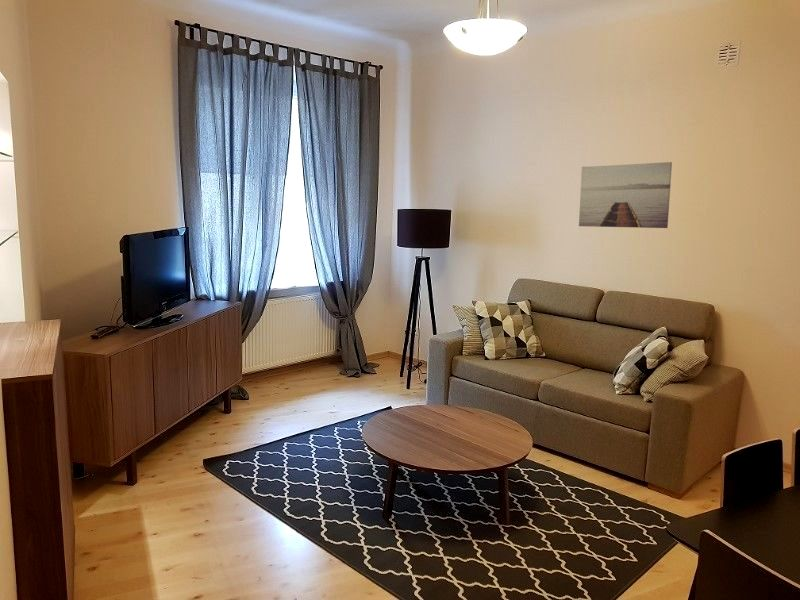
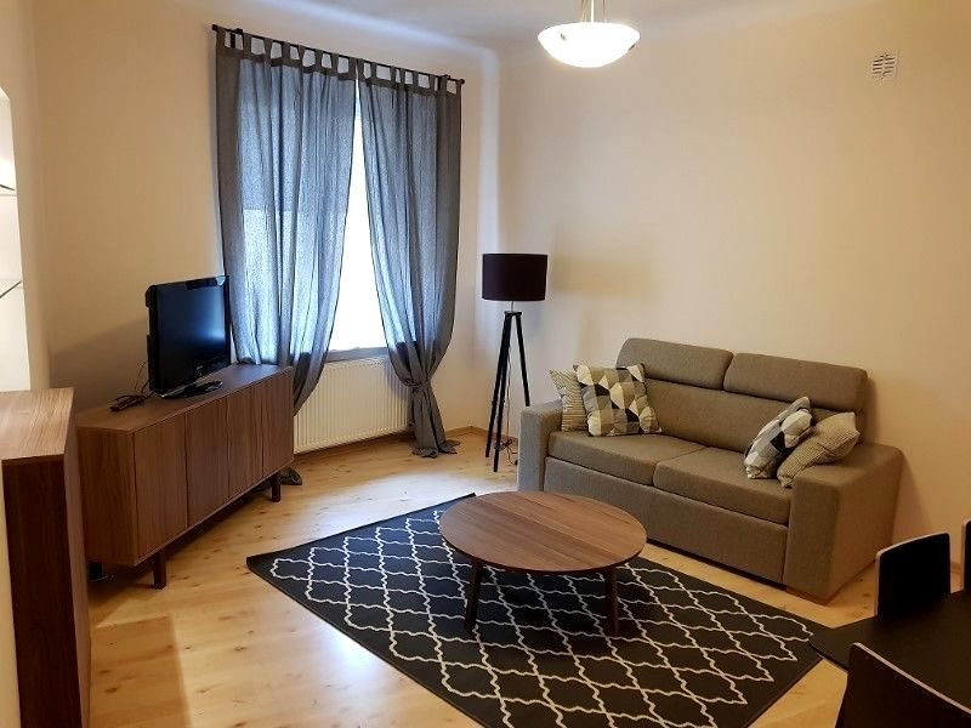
- wall art [578,161,673,229]
